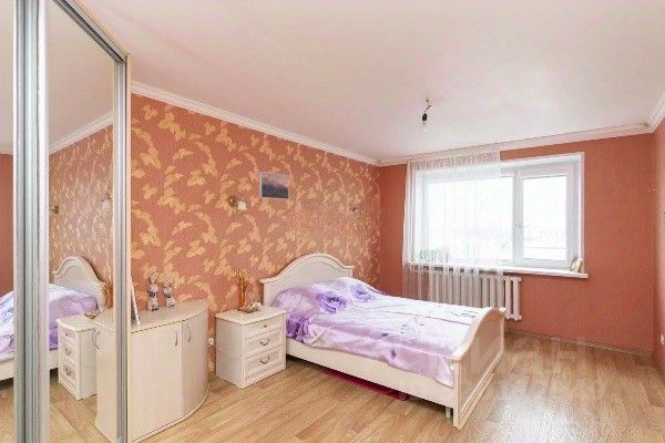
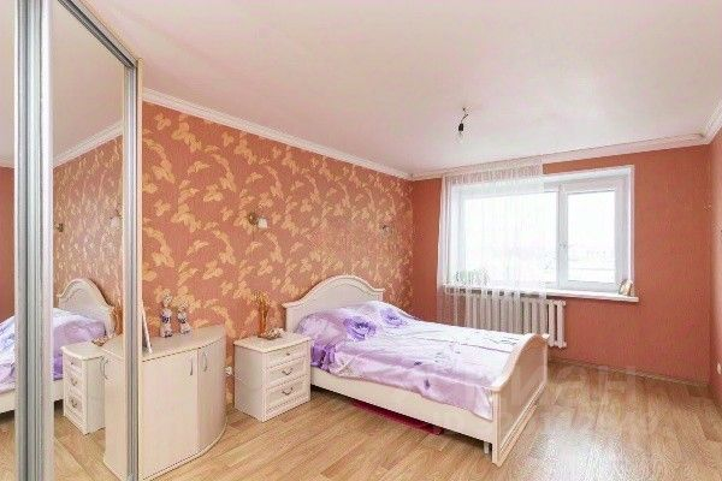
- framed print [258,171,290,200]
